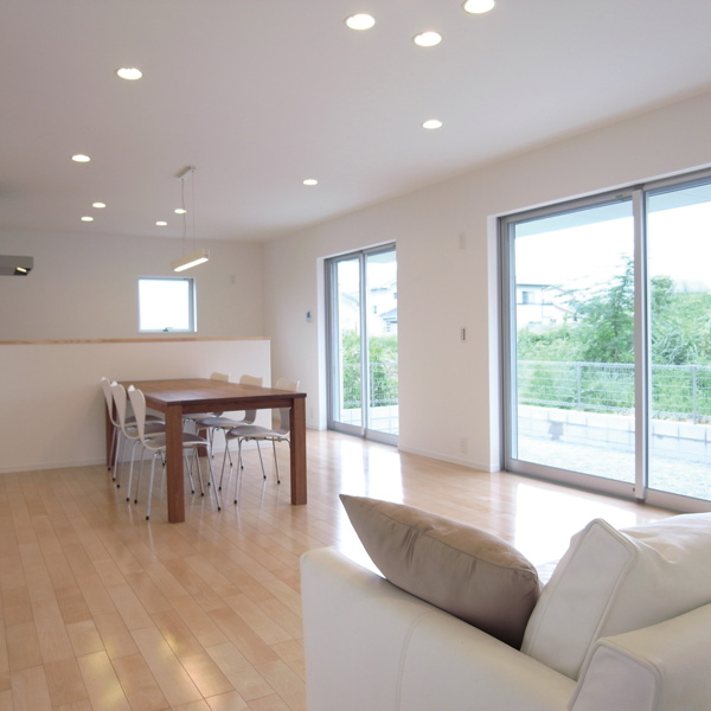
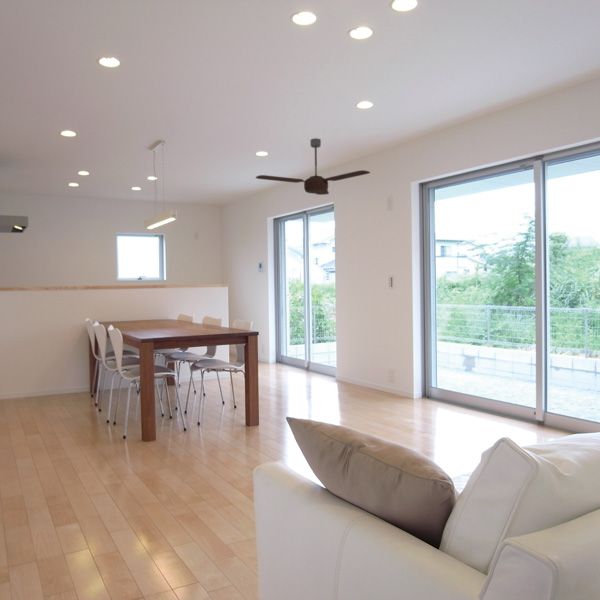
+ ceiling fan [255,137,371,196]
